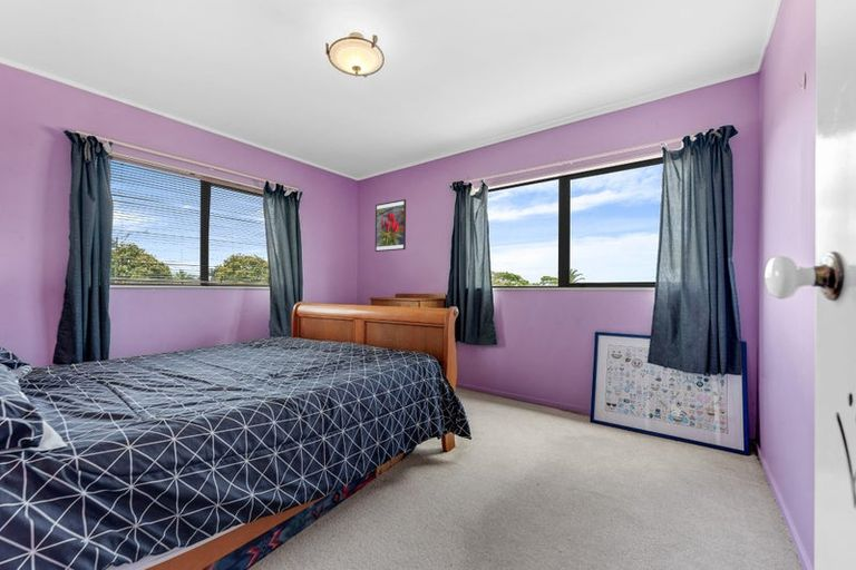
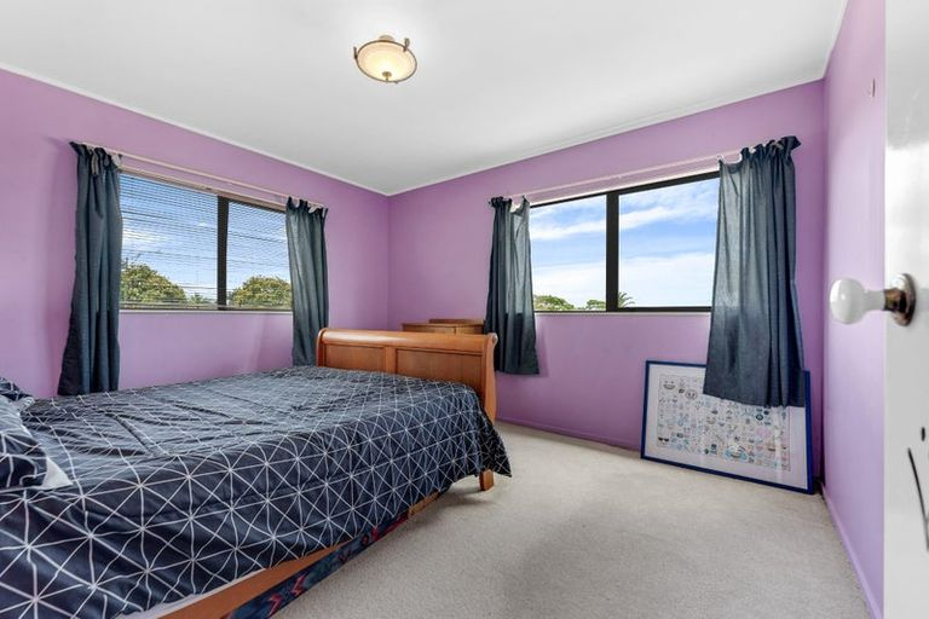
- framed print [374,198,407,253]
